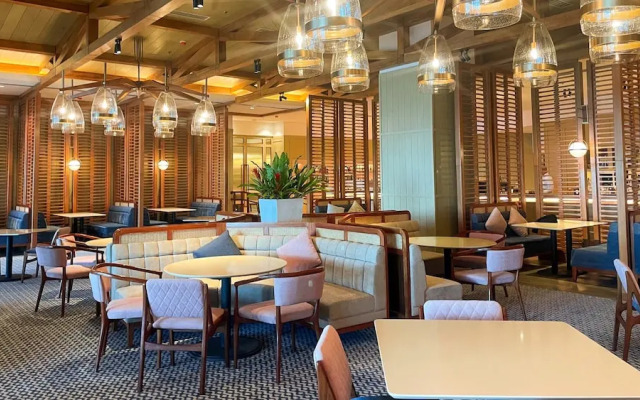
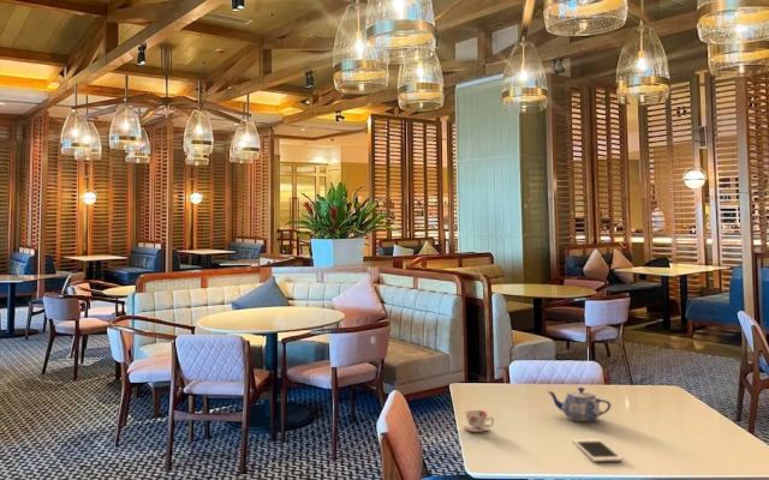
+ teapot [547,386,612,422]
+ cell phone [572,438,624,463]
+ teacup [463,409,495,433]
